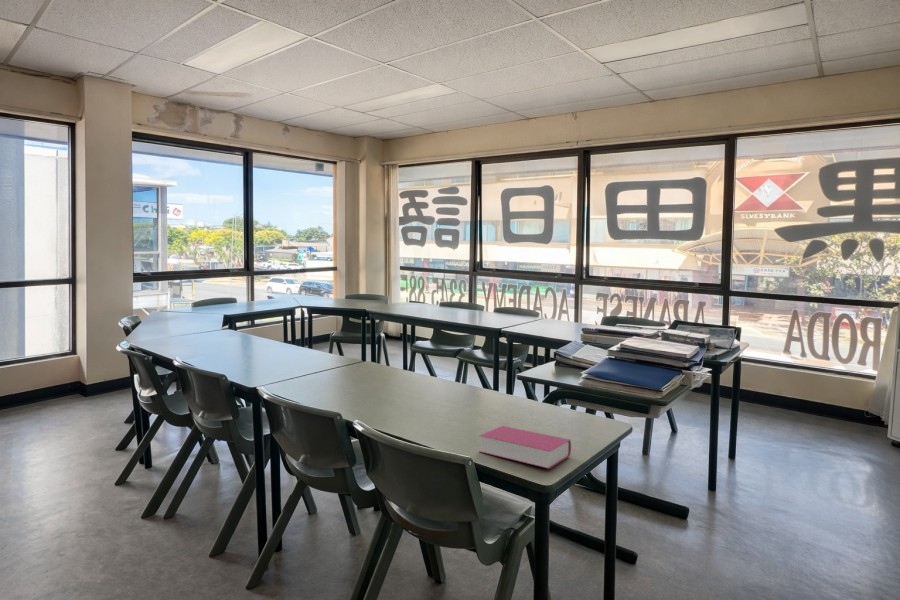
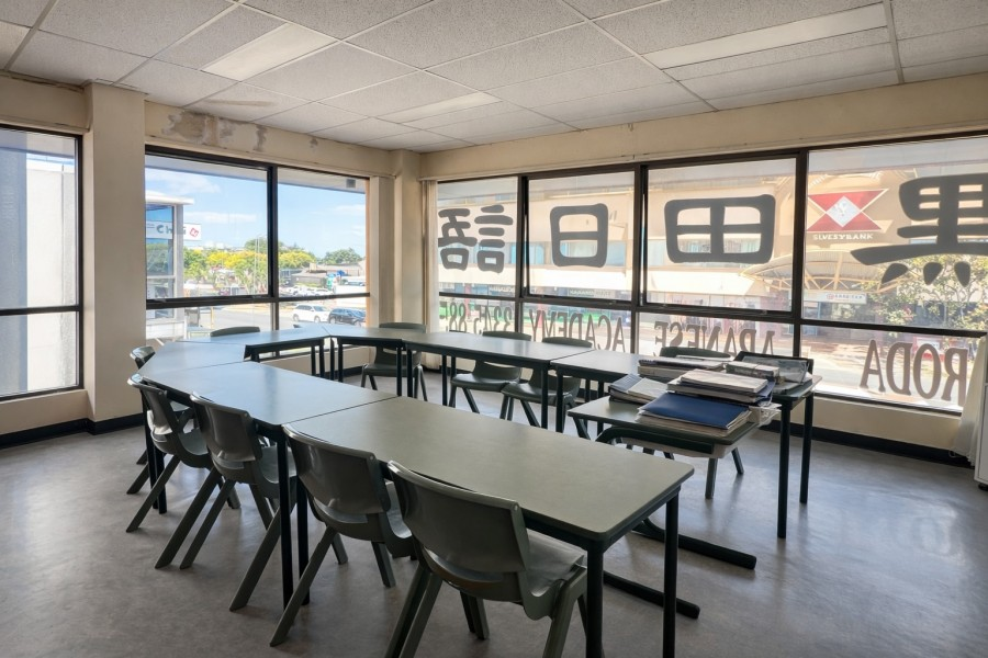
- book [478,425,572,470]
